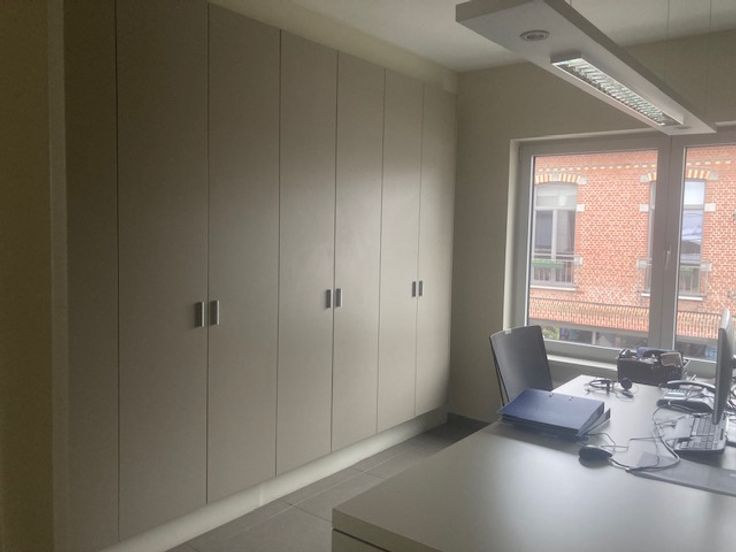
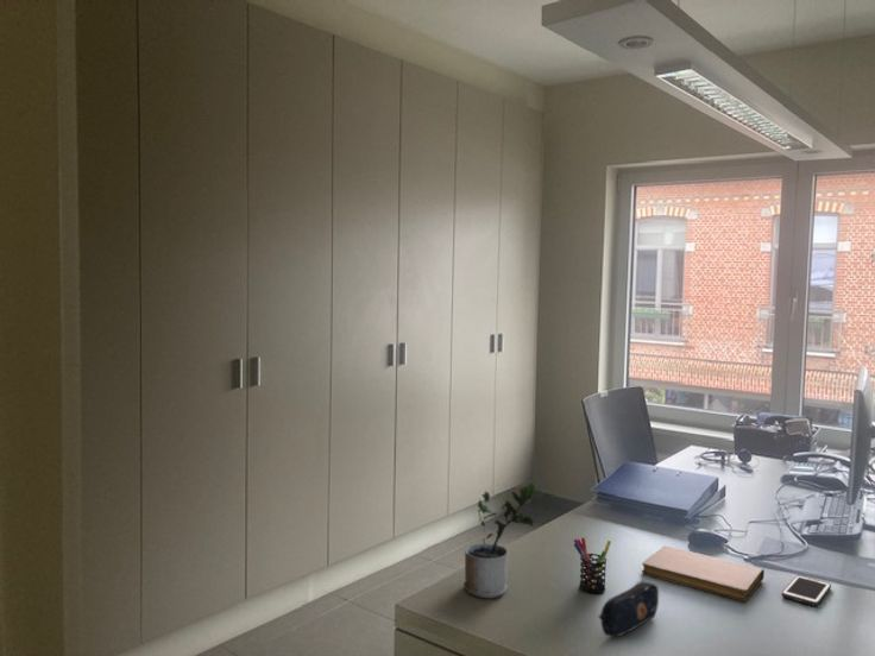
+ potted plant [462,481,537,599]
+ cell phone [781,574,832,607]
+ notebook [641,544,766,603]
+ pen holder [573,536,612,594]
+ pencil case [598,580,660,638]
